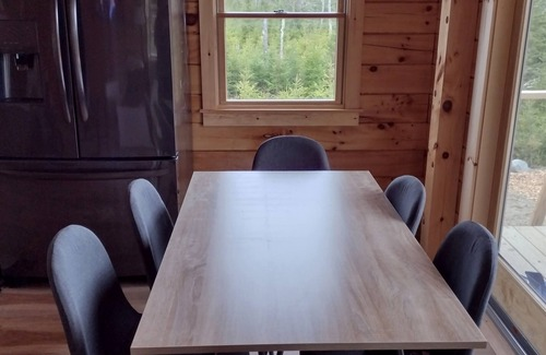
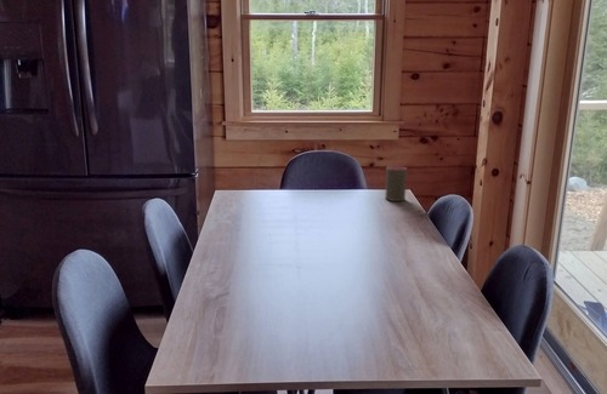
+ cup [384,165,408,202]
